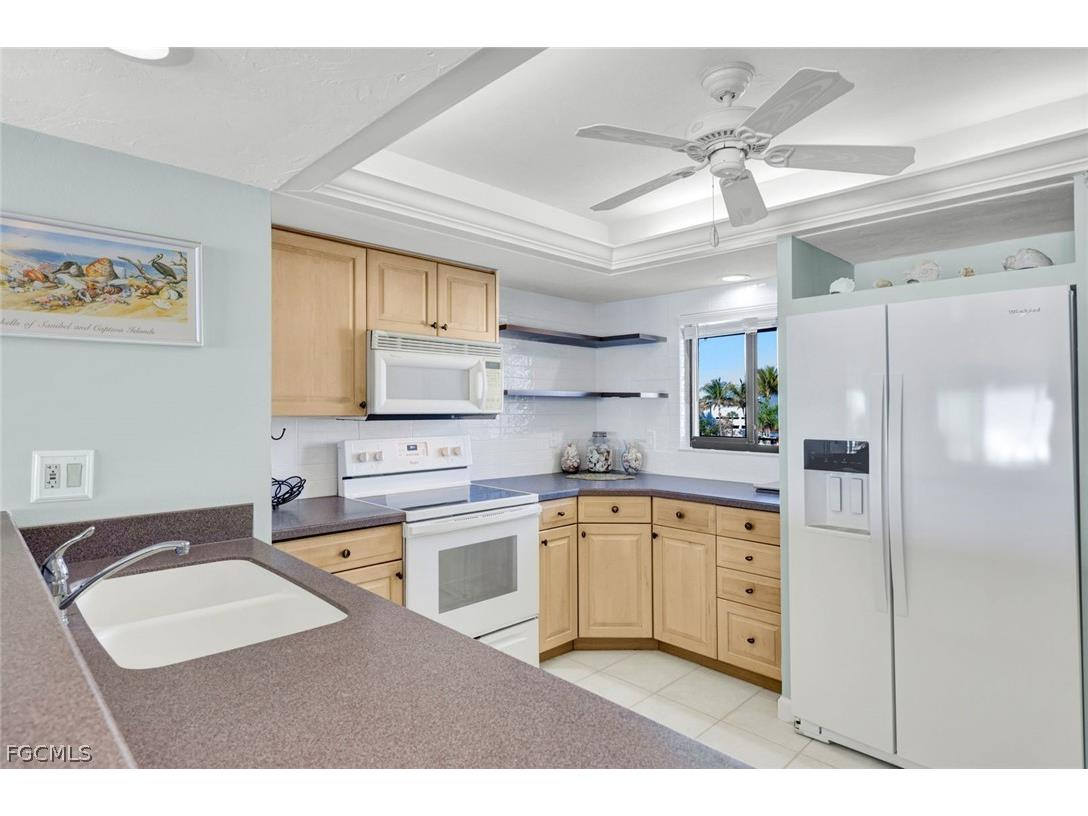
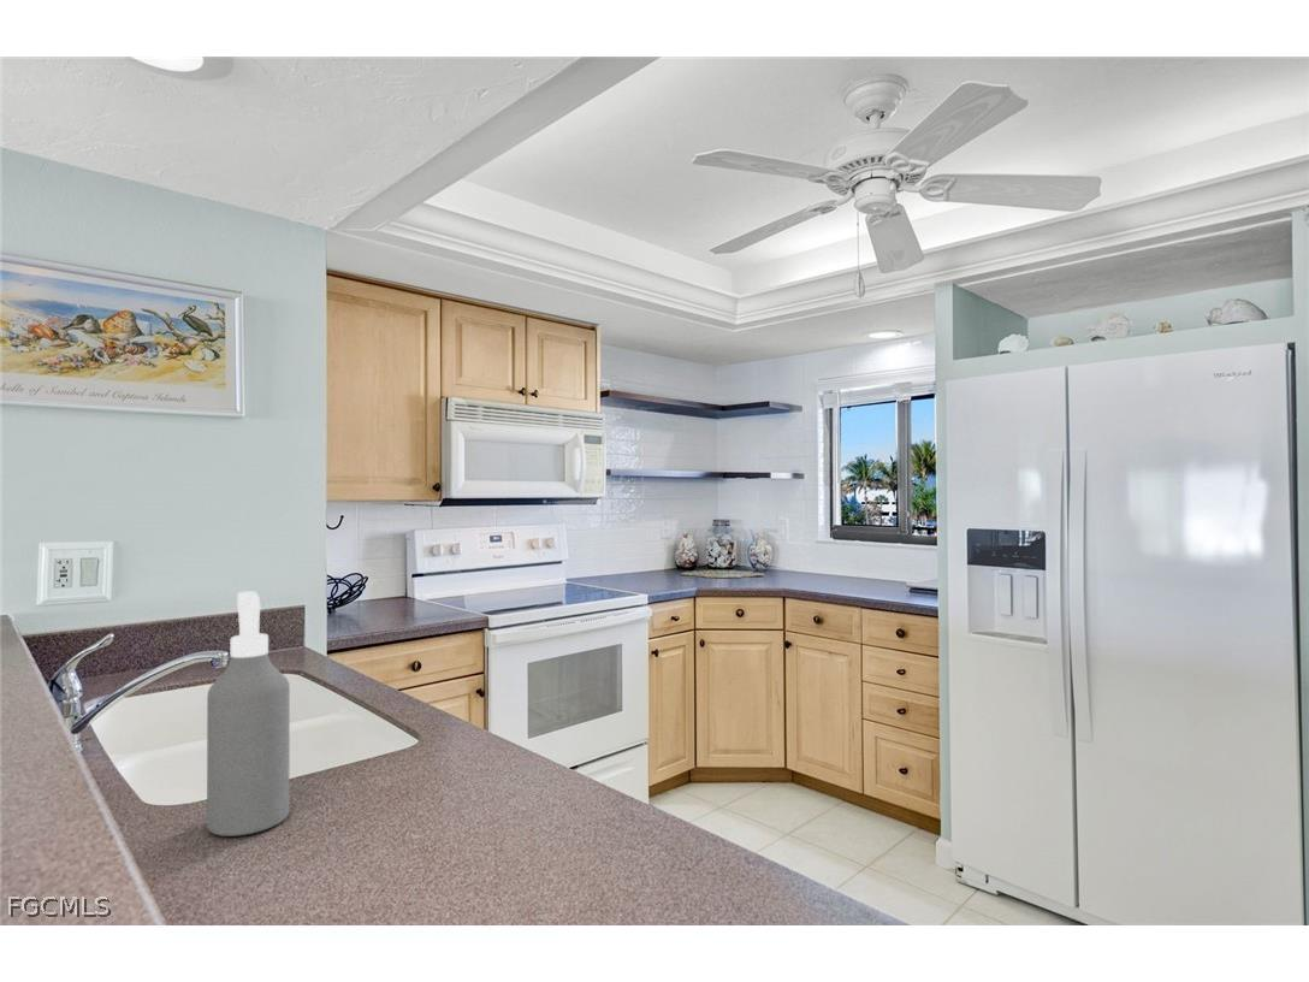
+ spray bottle [206,590,291,838]
